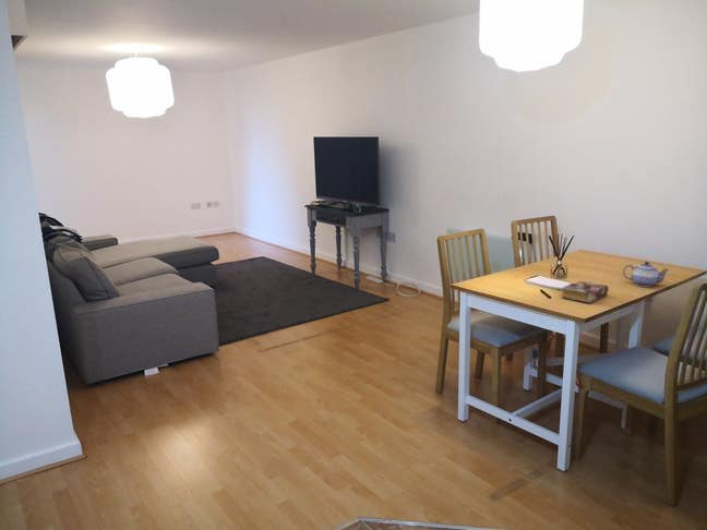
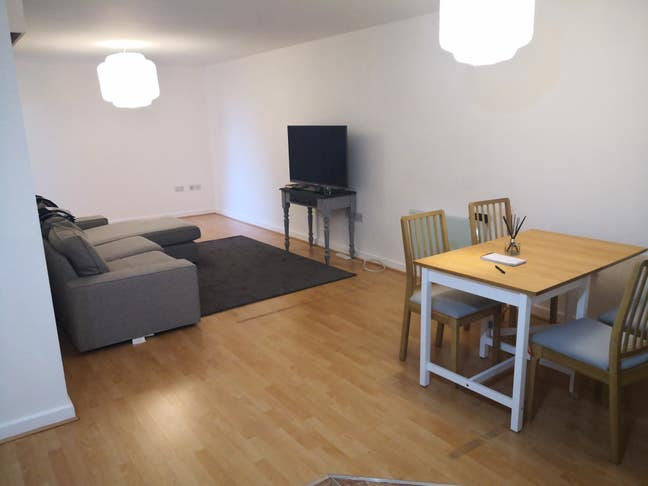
- teapot [622,261,670,288]
- book [561,280,610,303]
